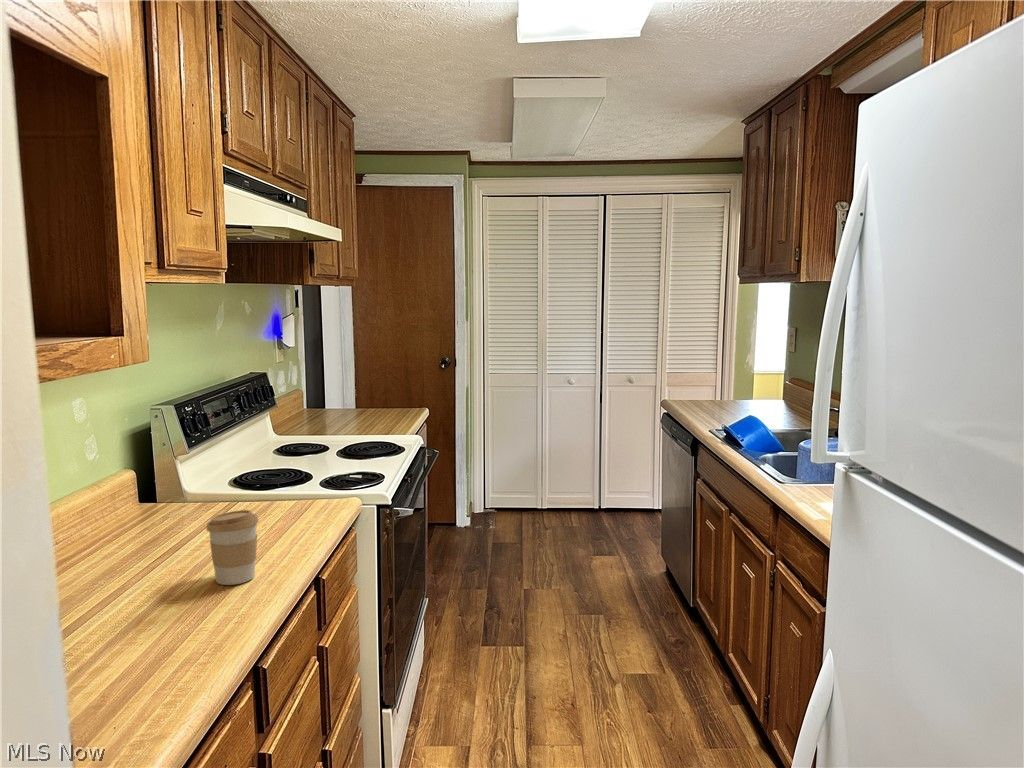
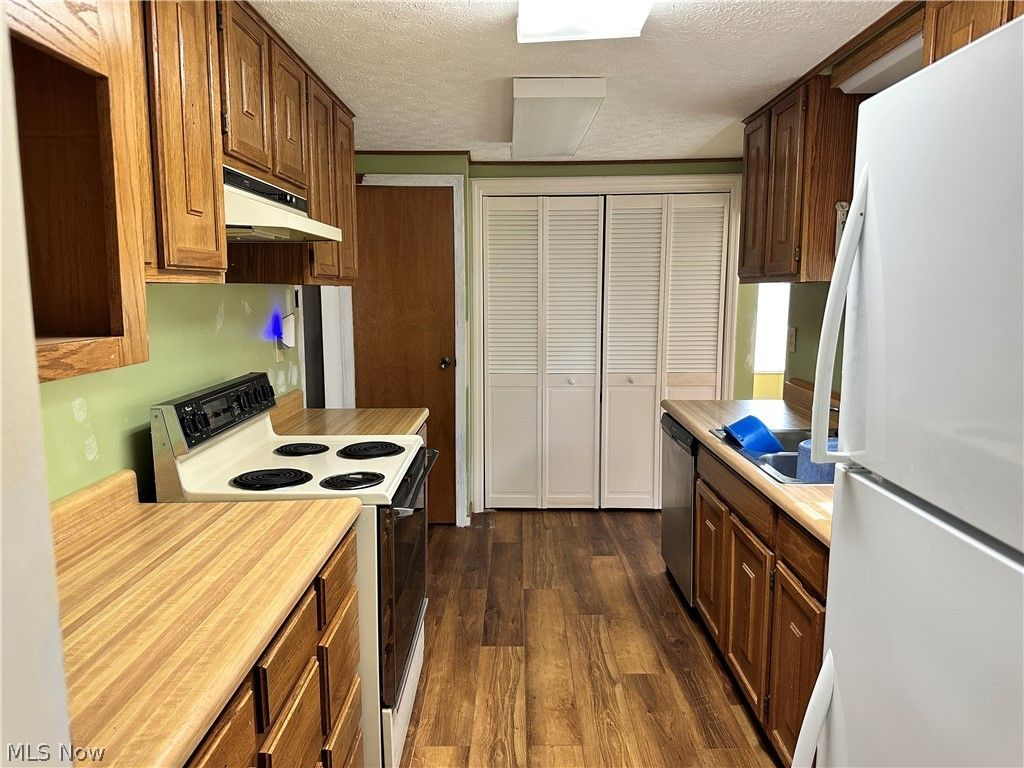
- coffee cup [205,509,260,586]
